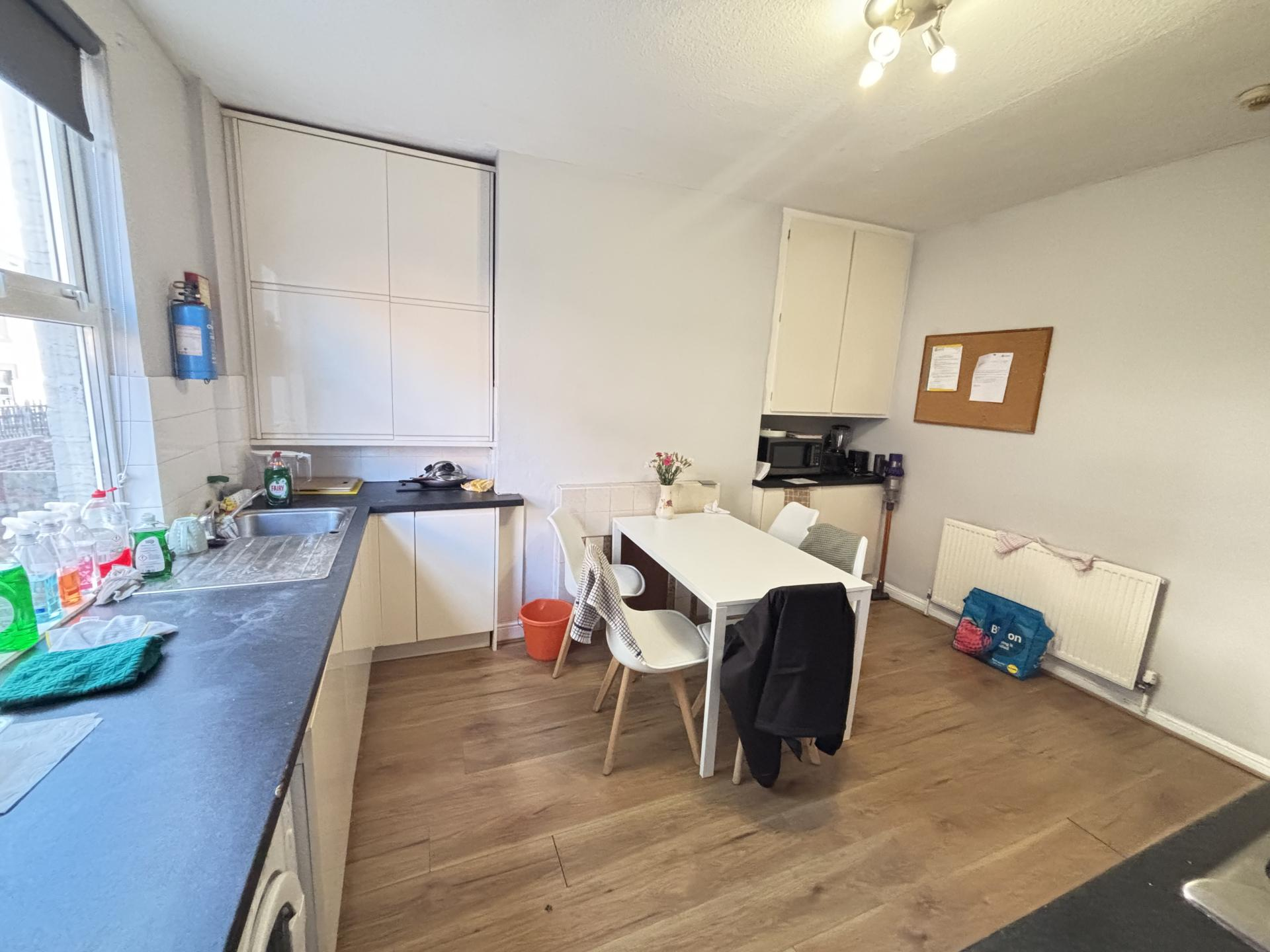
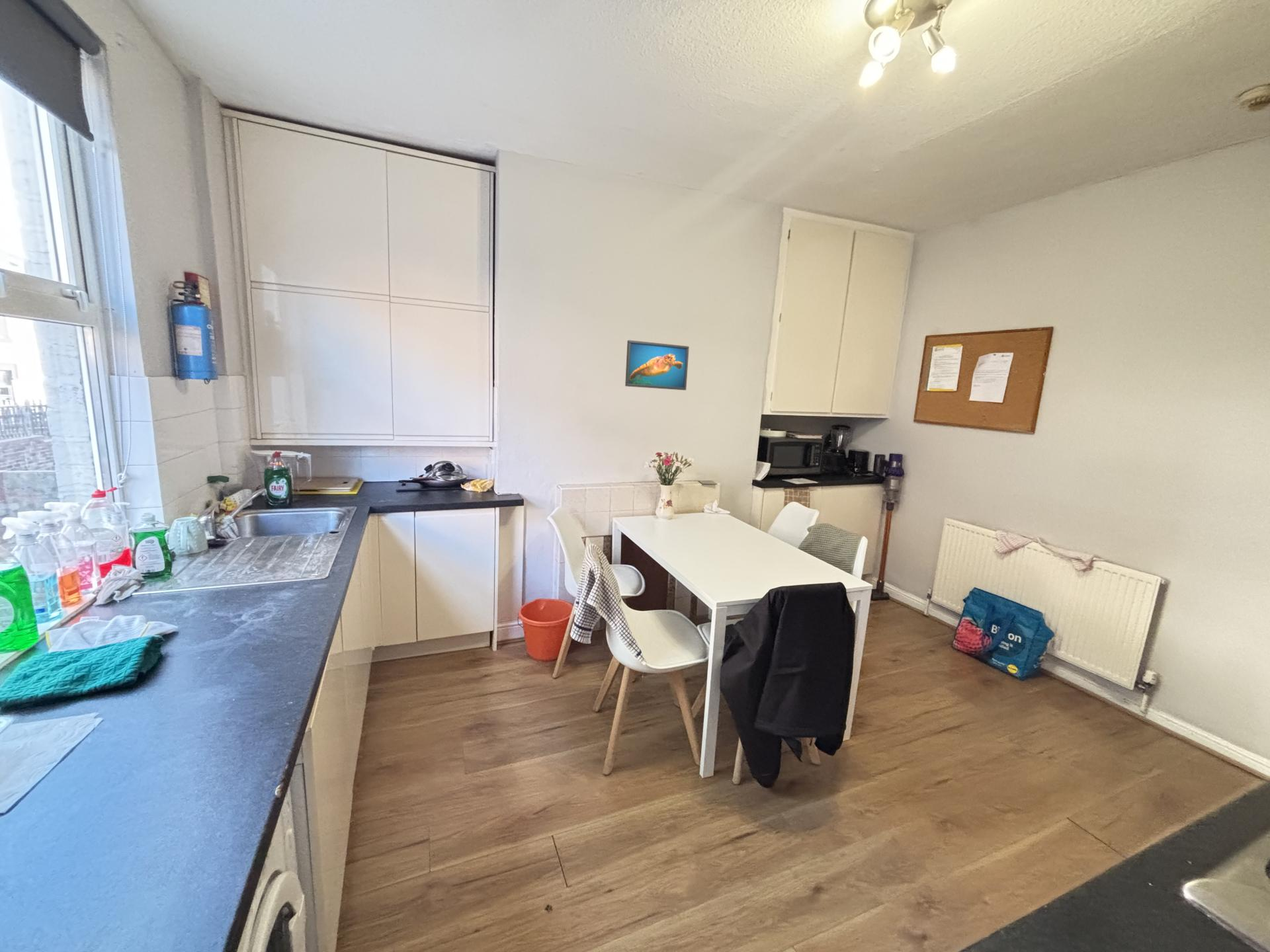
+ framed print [624,339,690,391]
